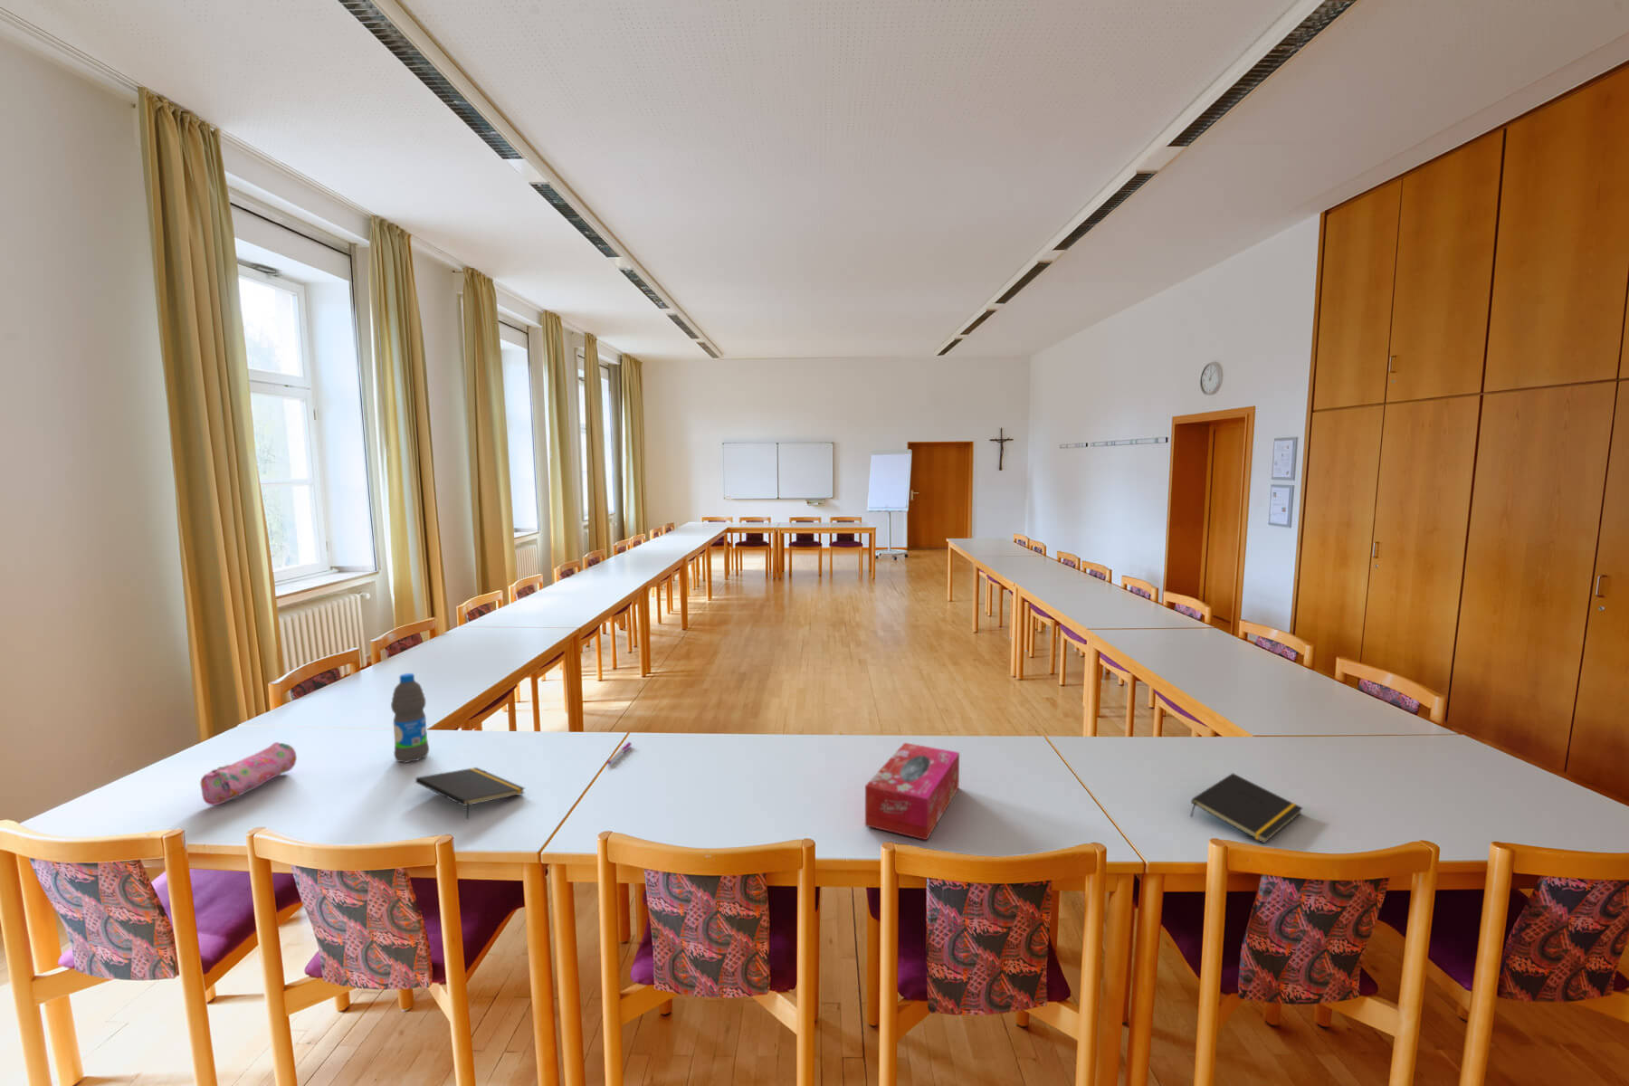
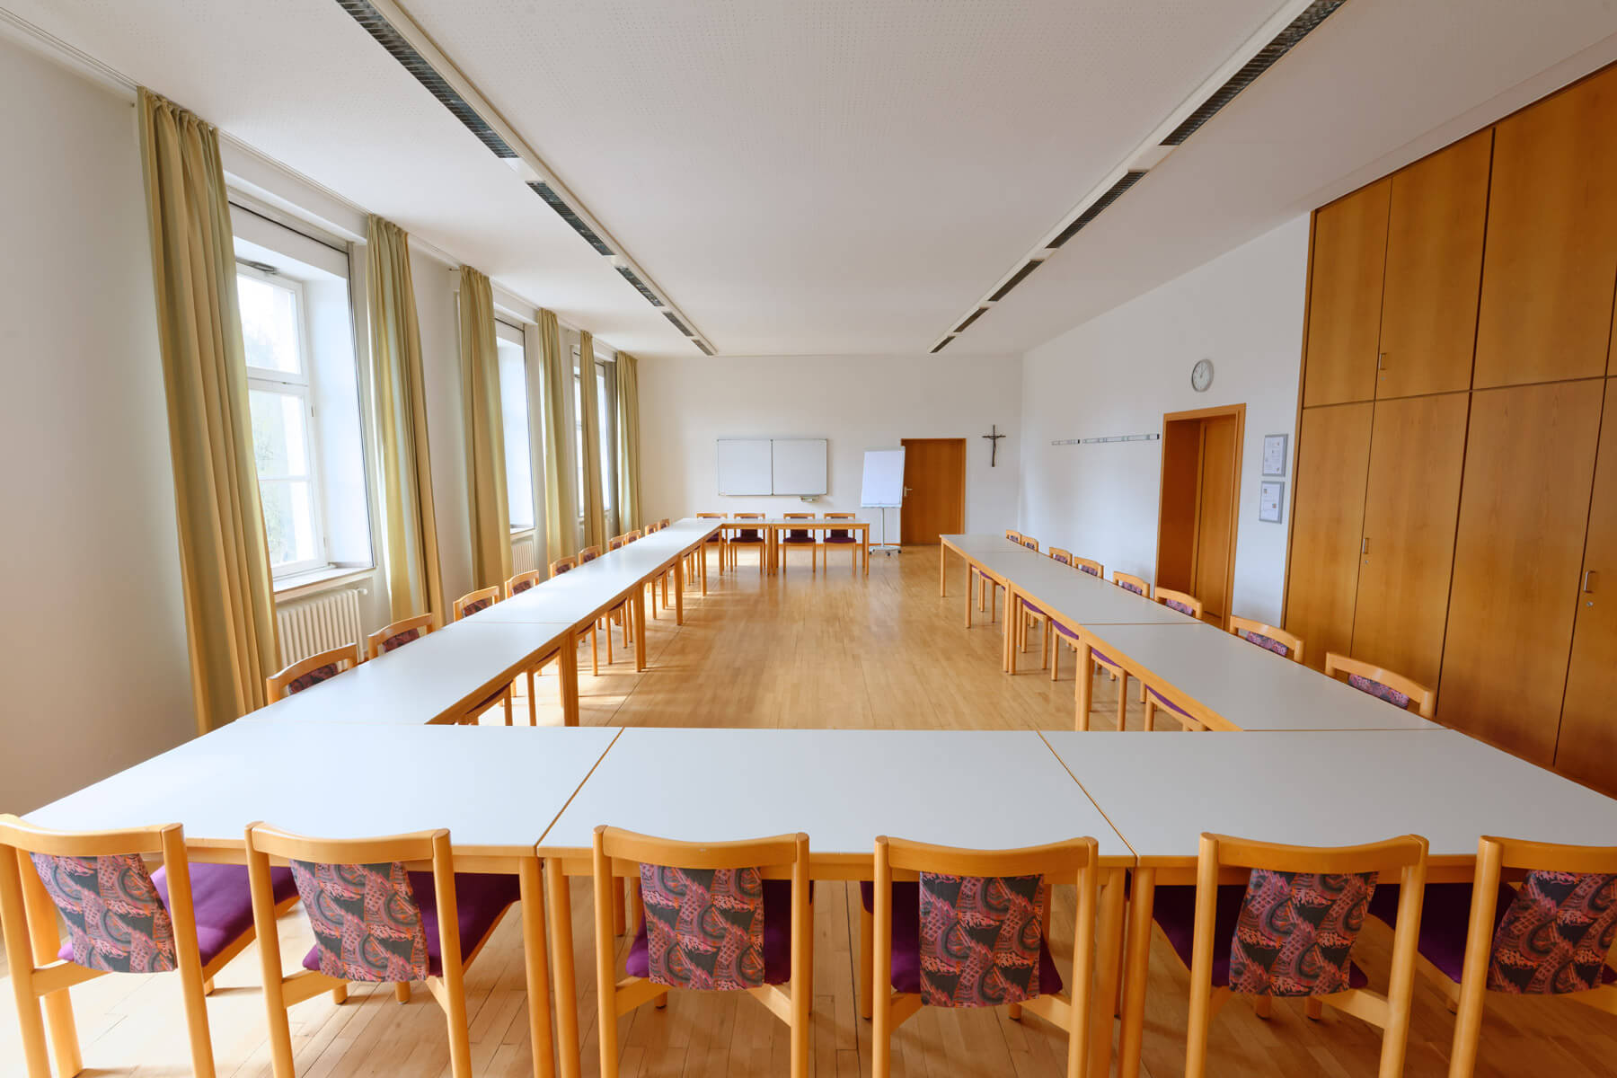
- pencil case [199,742,298,806]
- pen [606,742,633,766]
- notepad [415,766,526,819]
- notepad [1189,772,1303,845]
- water bottle [390,673,430,764]
- tissue box [864,742,960,841]
